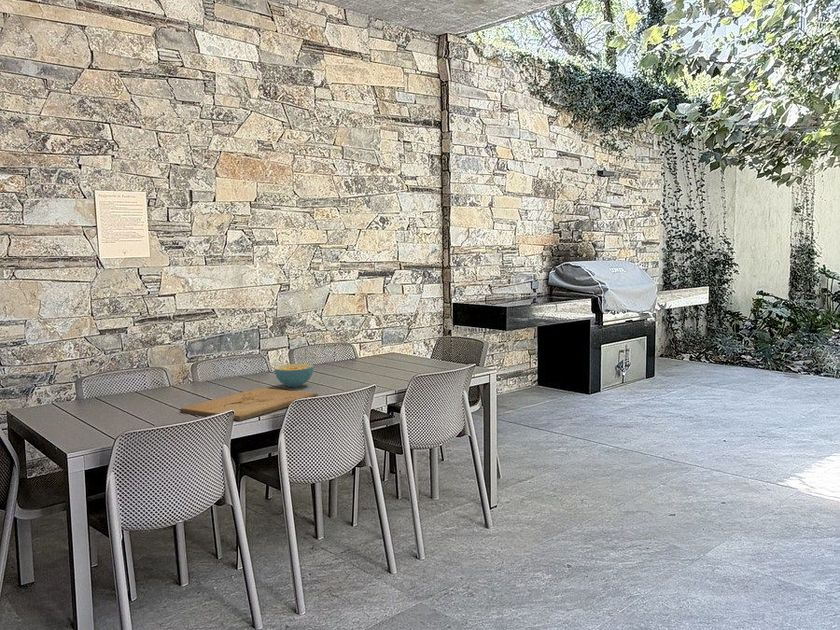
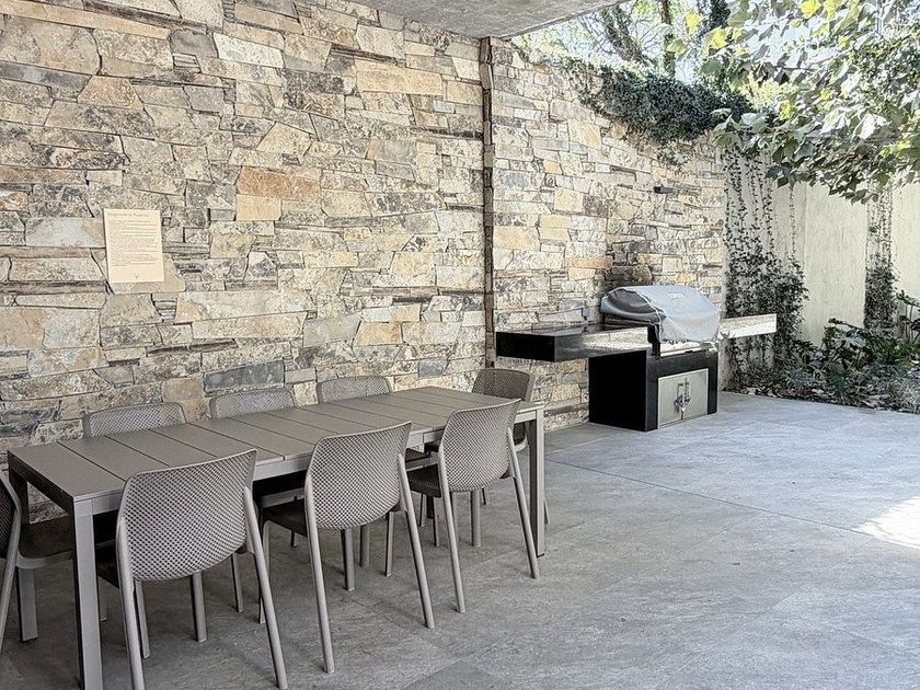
- cutting board [179,387,319,422]
- cereal bowl [273,363,314,388]
